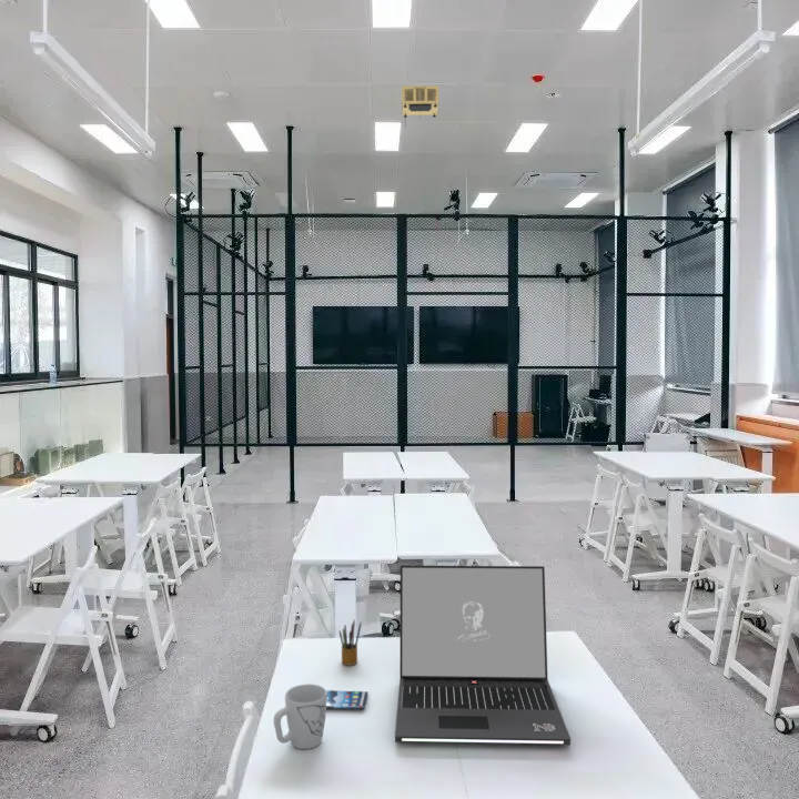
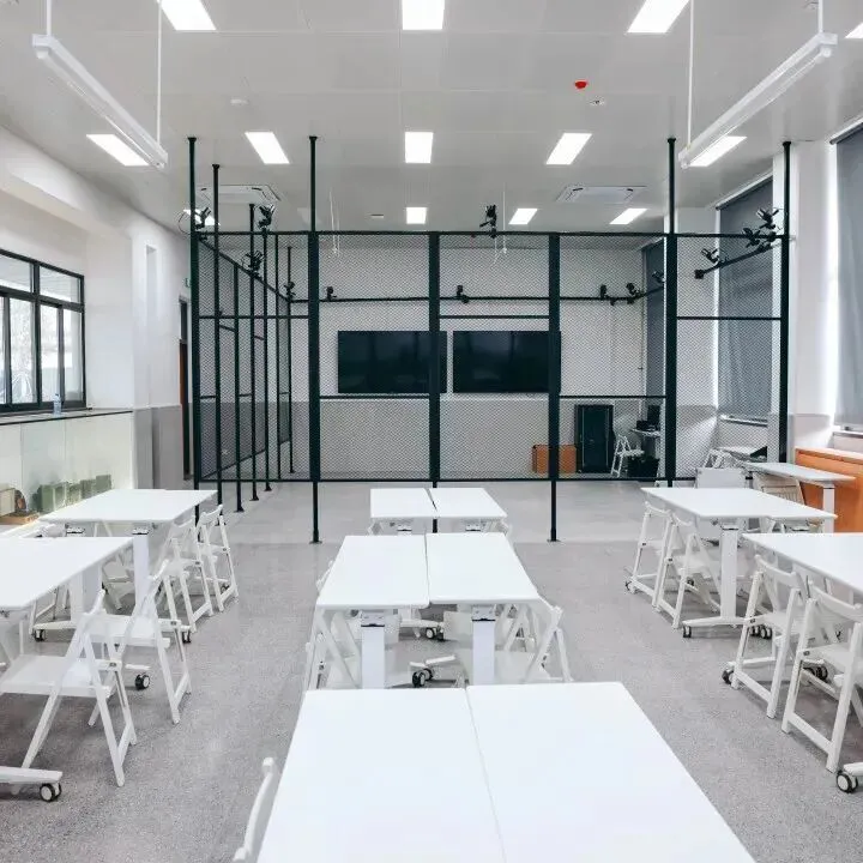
- laptop [394,565,572,746]
- smartphone [325,689,370,710]
- mug [273,684,327,750]
- pencil box [338,619,362,666]
- projector [401,84,439,128]
